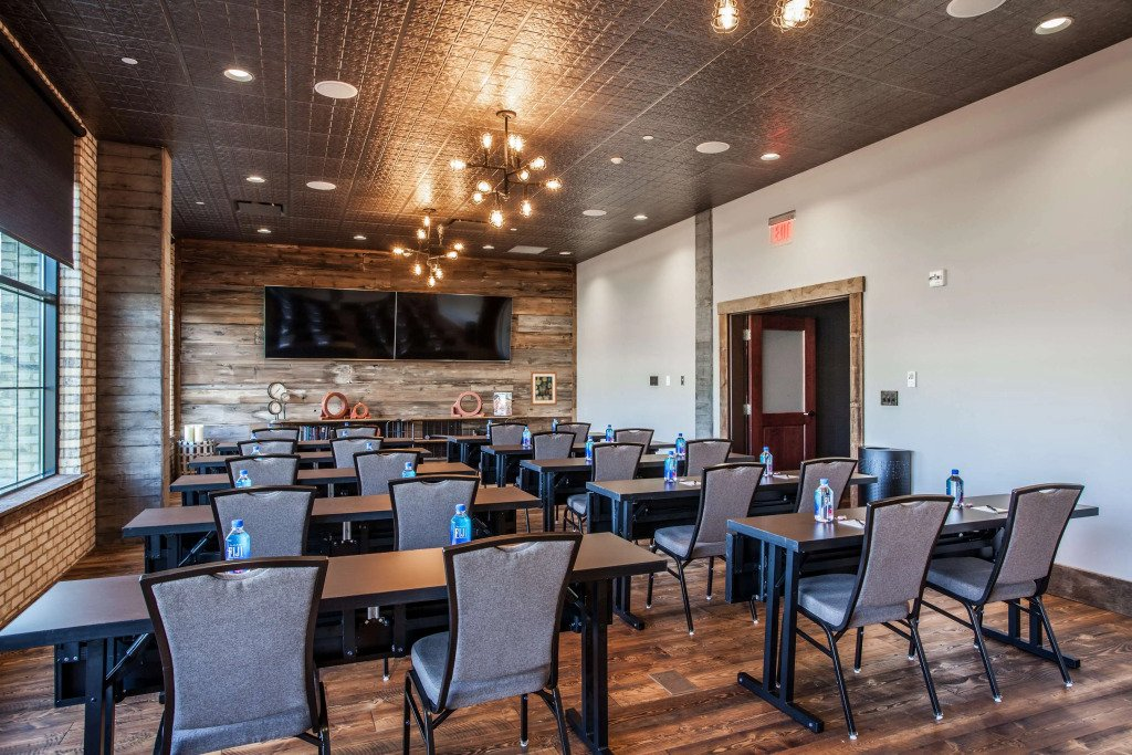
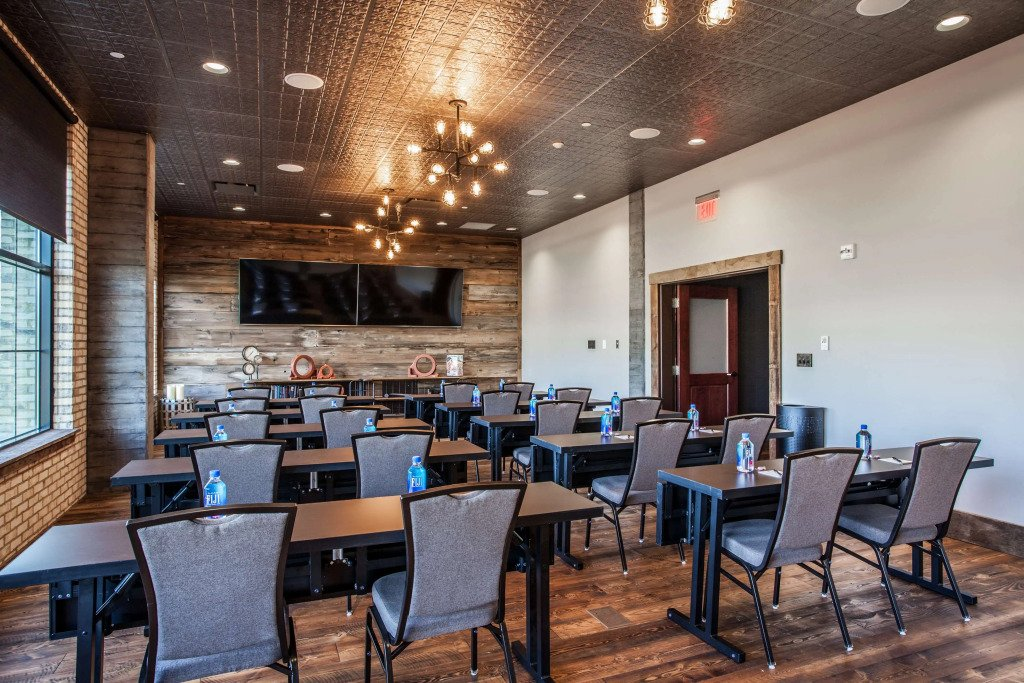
- wall art [530,370,558,407]
